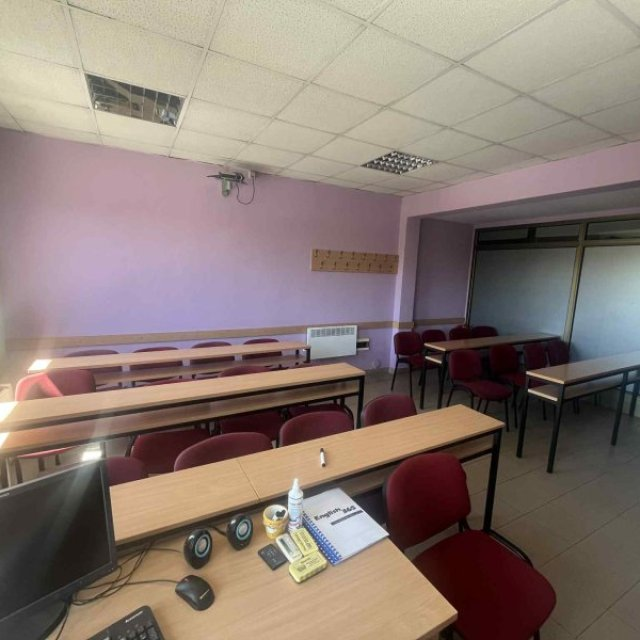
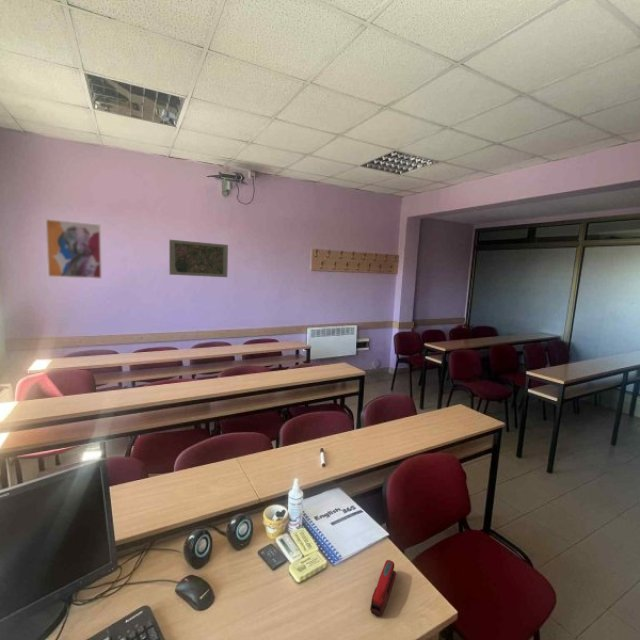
+ road map [168,239,229,278]
+ stapler [369,559,397,617]
+ wall art [44,218,103,280]
